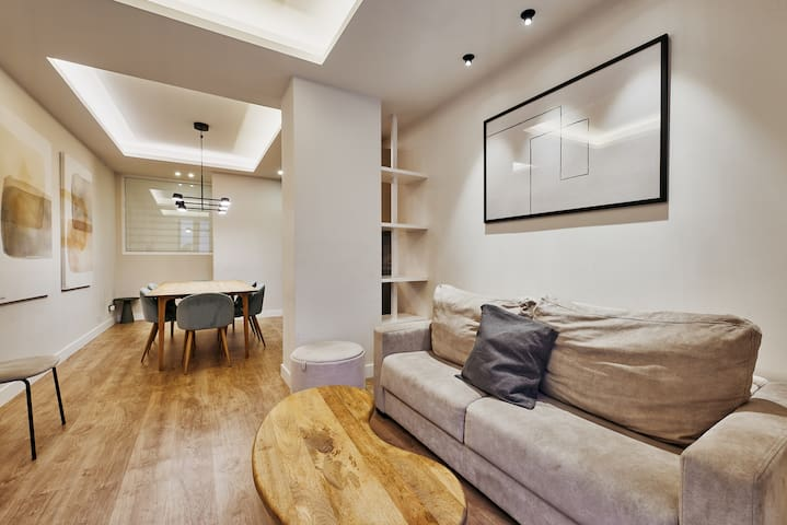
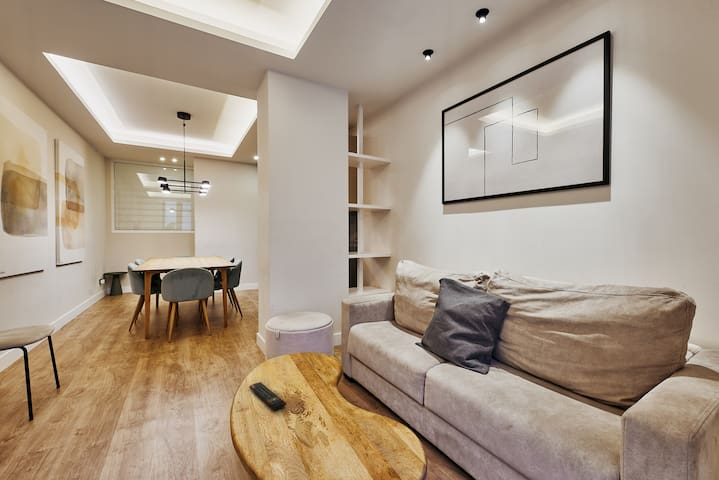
+ remote control [248,381,287,411]
